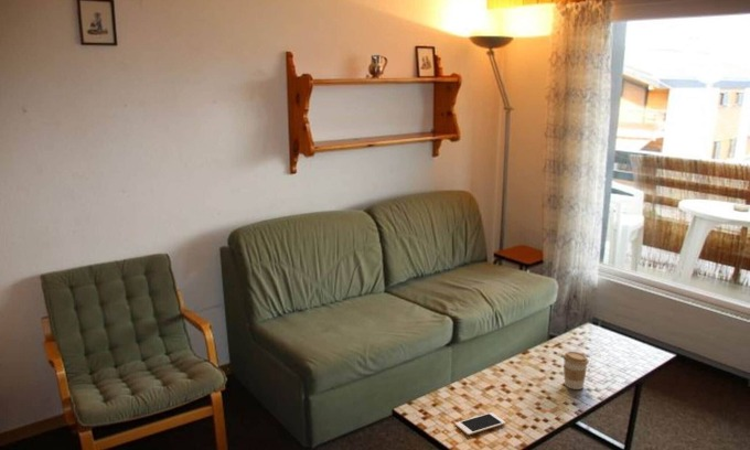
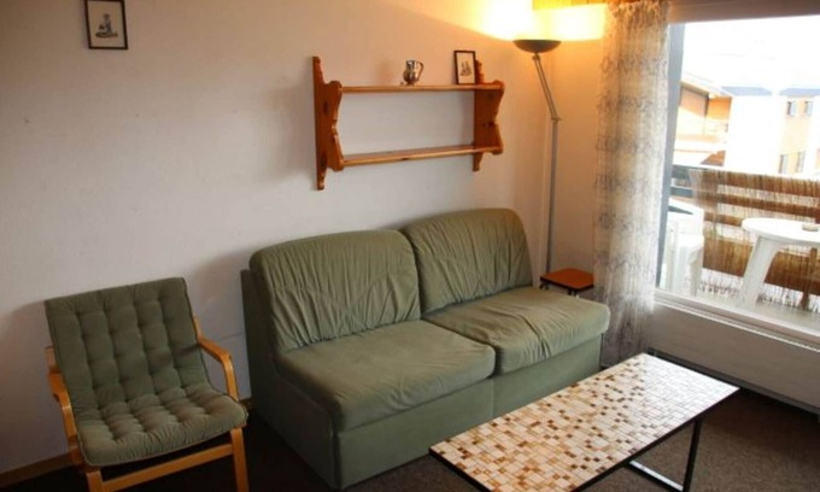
- coffee cup [562,351,589,390]
- cell phone [454,411,506,436]
